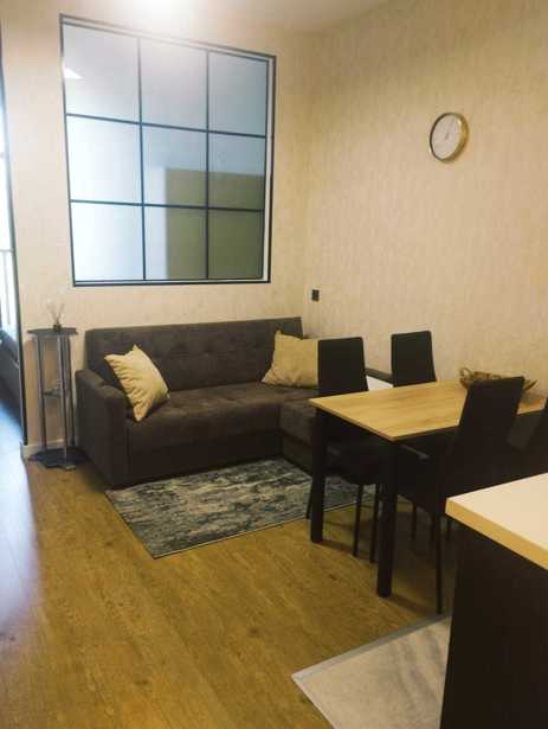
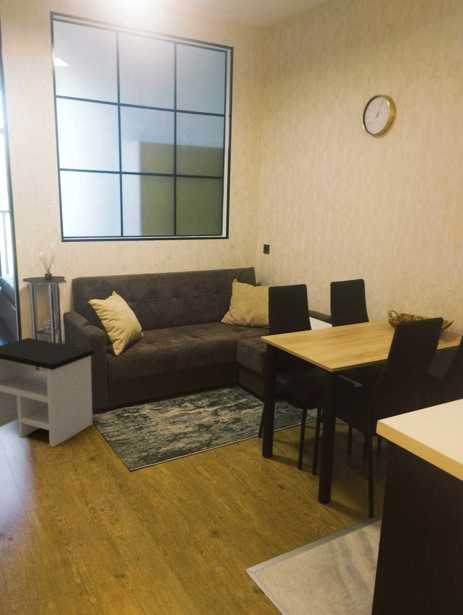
+ side table [0,337,94,448]
